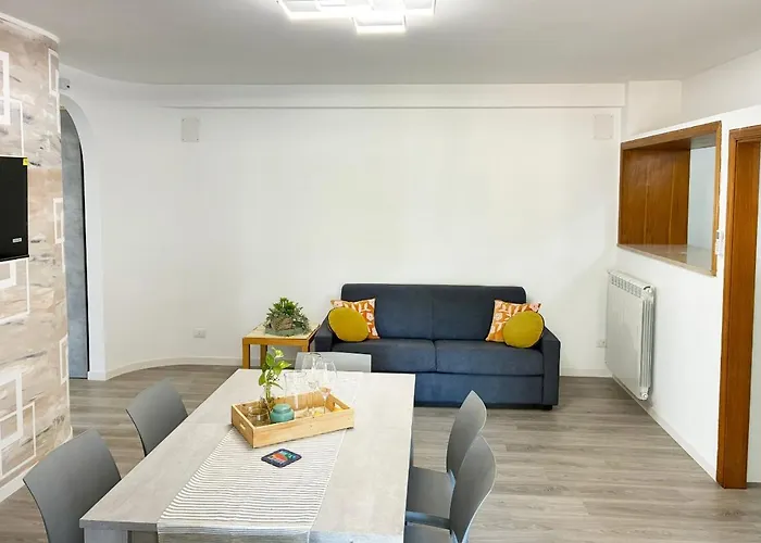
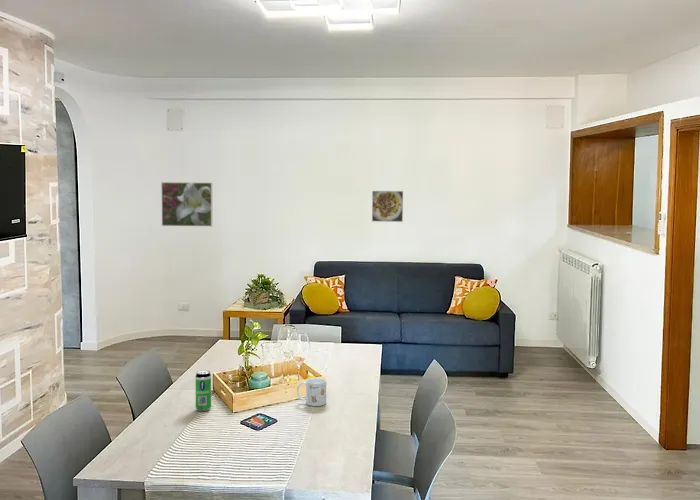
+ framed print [160,181,213,227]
+ beverage can [194,370,212,412]
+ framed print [371,190,404,223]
+ mug [296,377,327,407]
